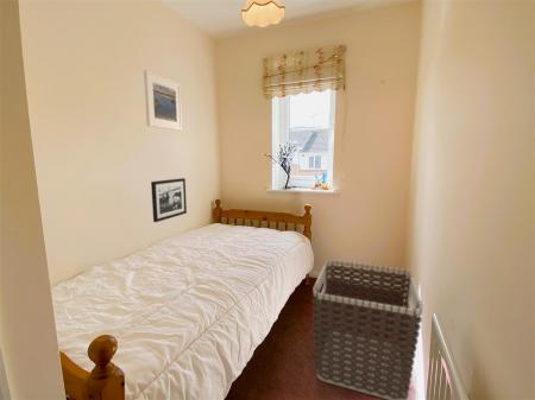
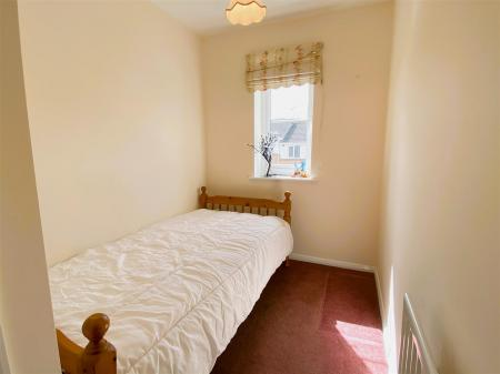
- picture frame [150,177,188,223]
- clothes hamper [311,259,424,400]
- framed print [143,69,183,132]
